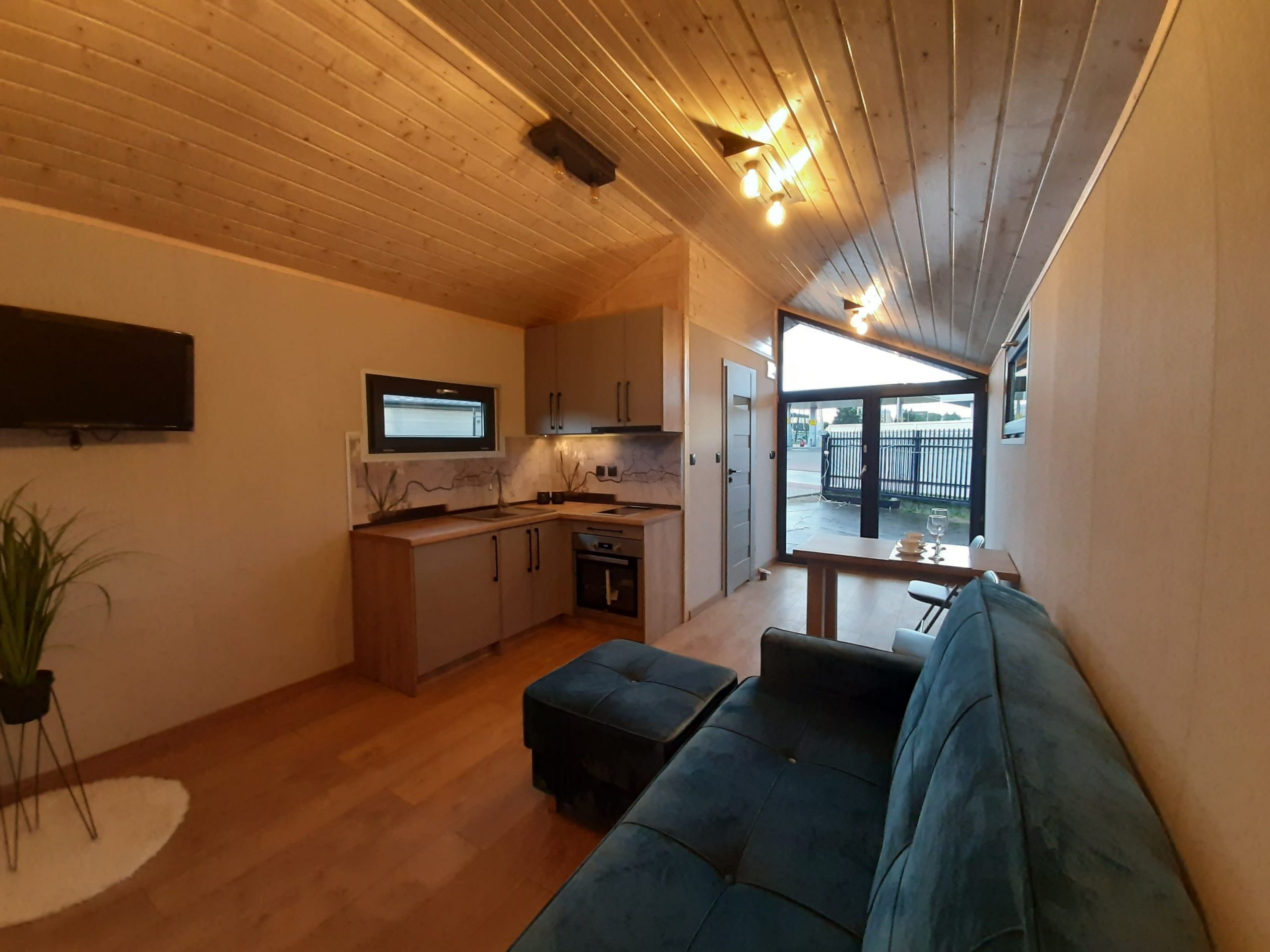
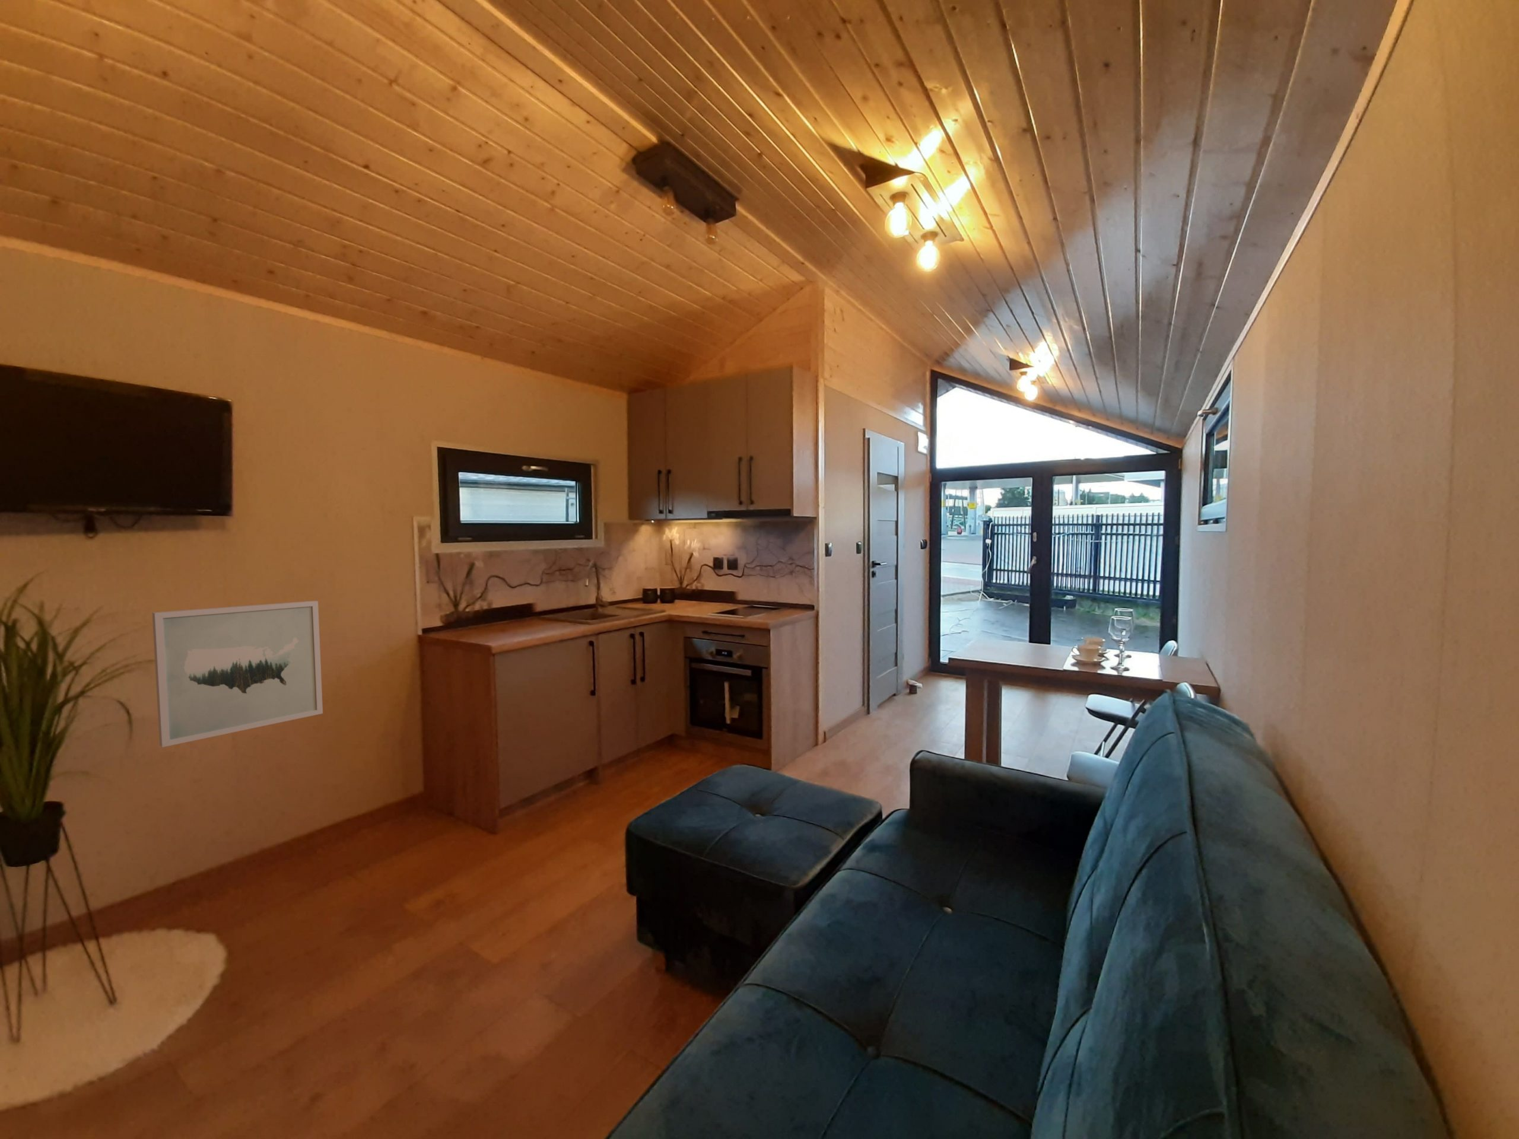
+ wall art [152,601,323,748]
